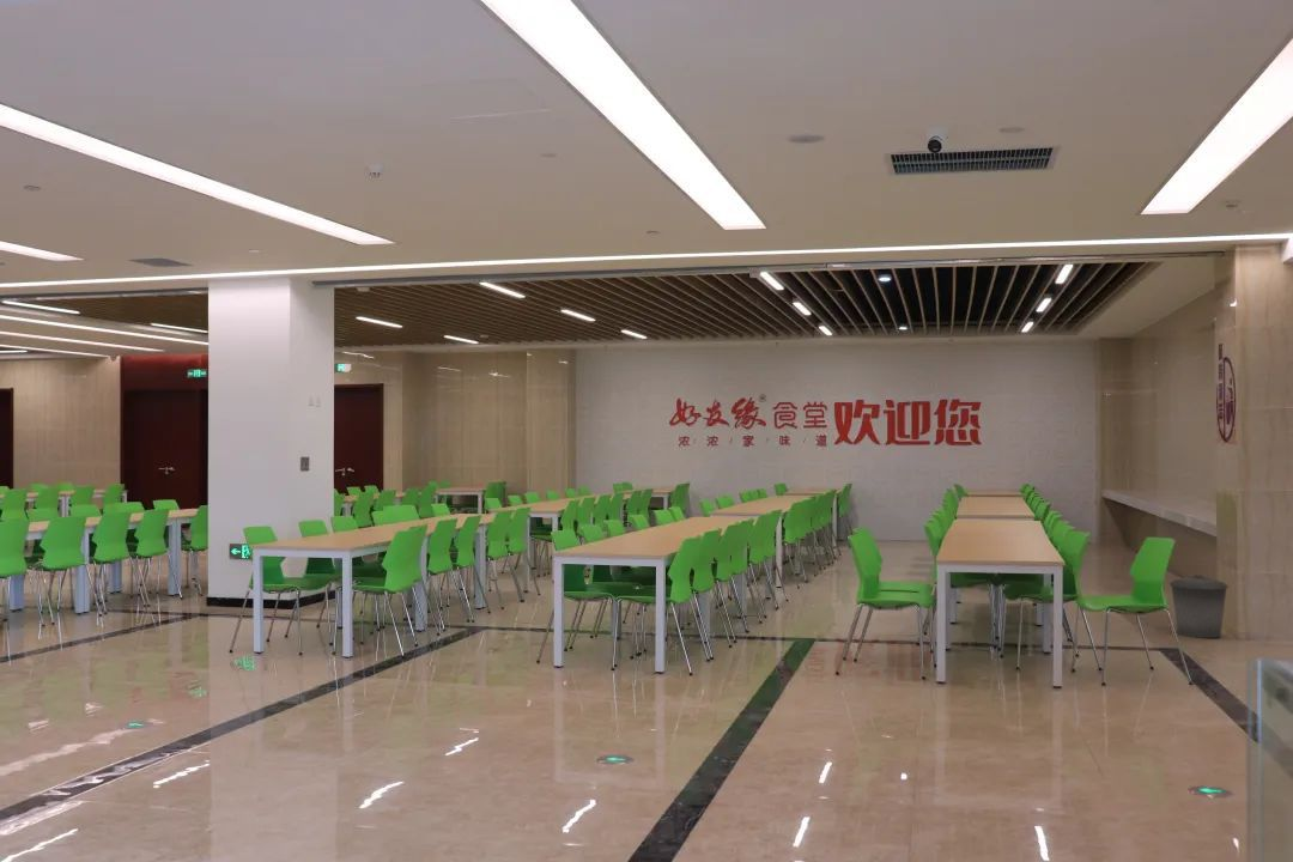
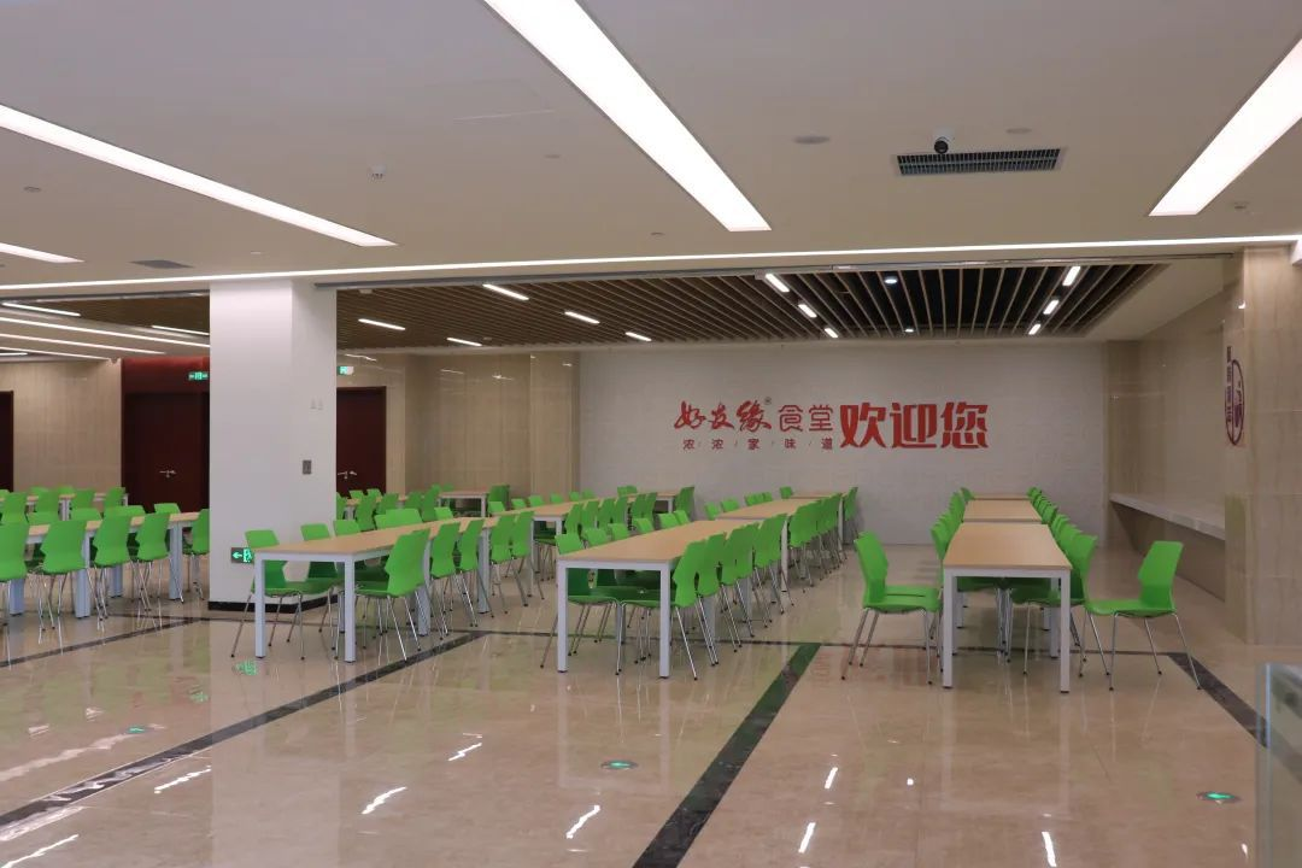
- trash can [1168,573,1230,639]
